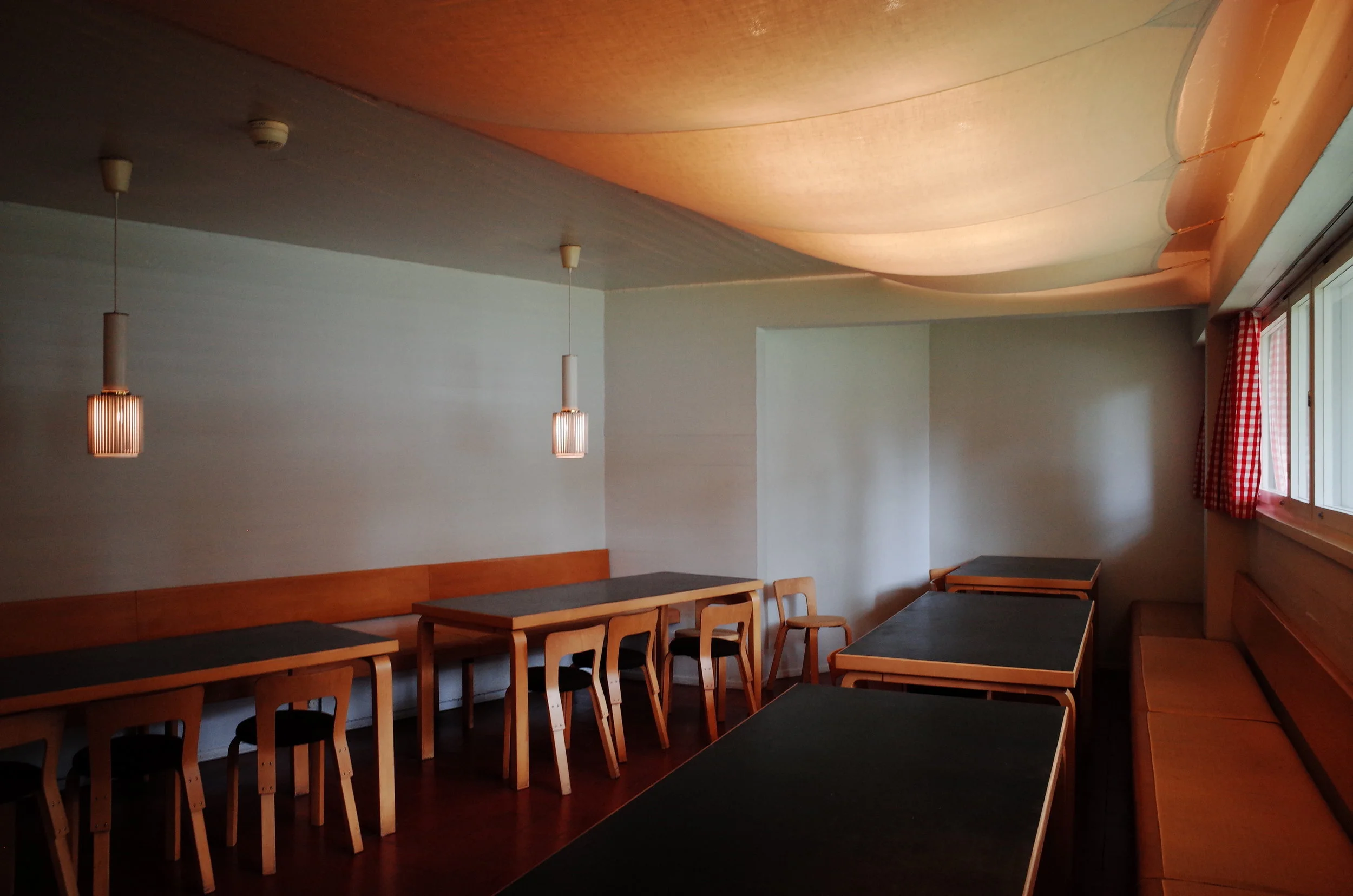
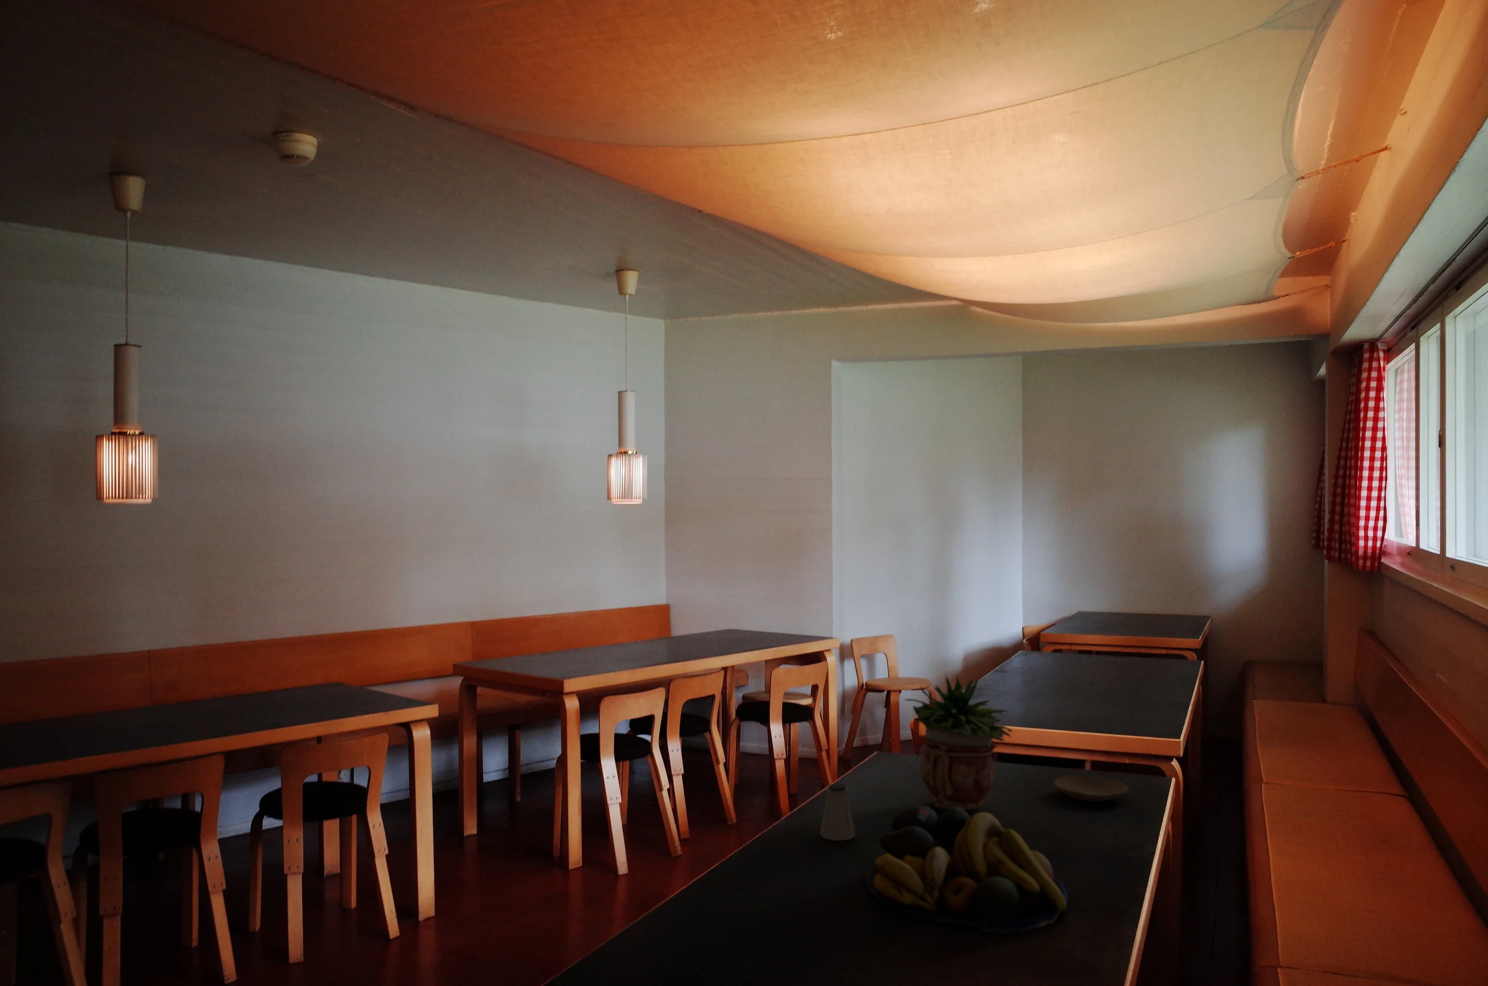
+ saltshaker [819,782,856,842]
+ potted plant [904,672,1014,811]
+ plate [1054,775,1129,802]
+ fruit bowl [864,806,1068,934]
